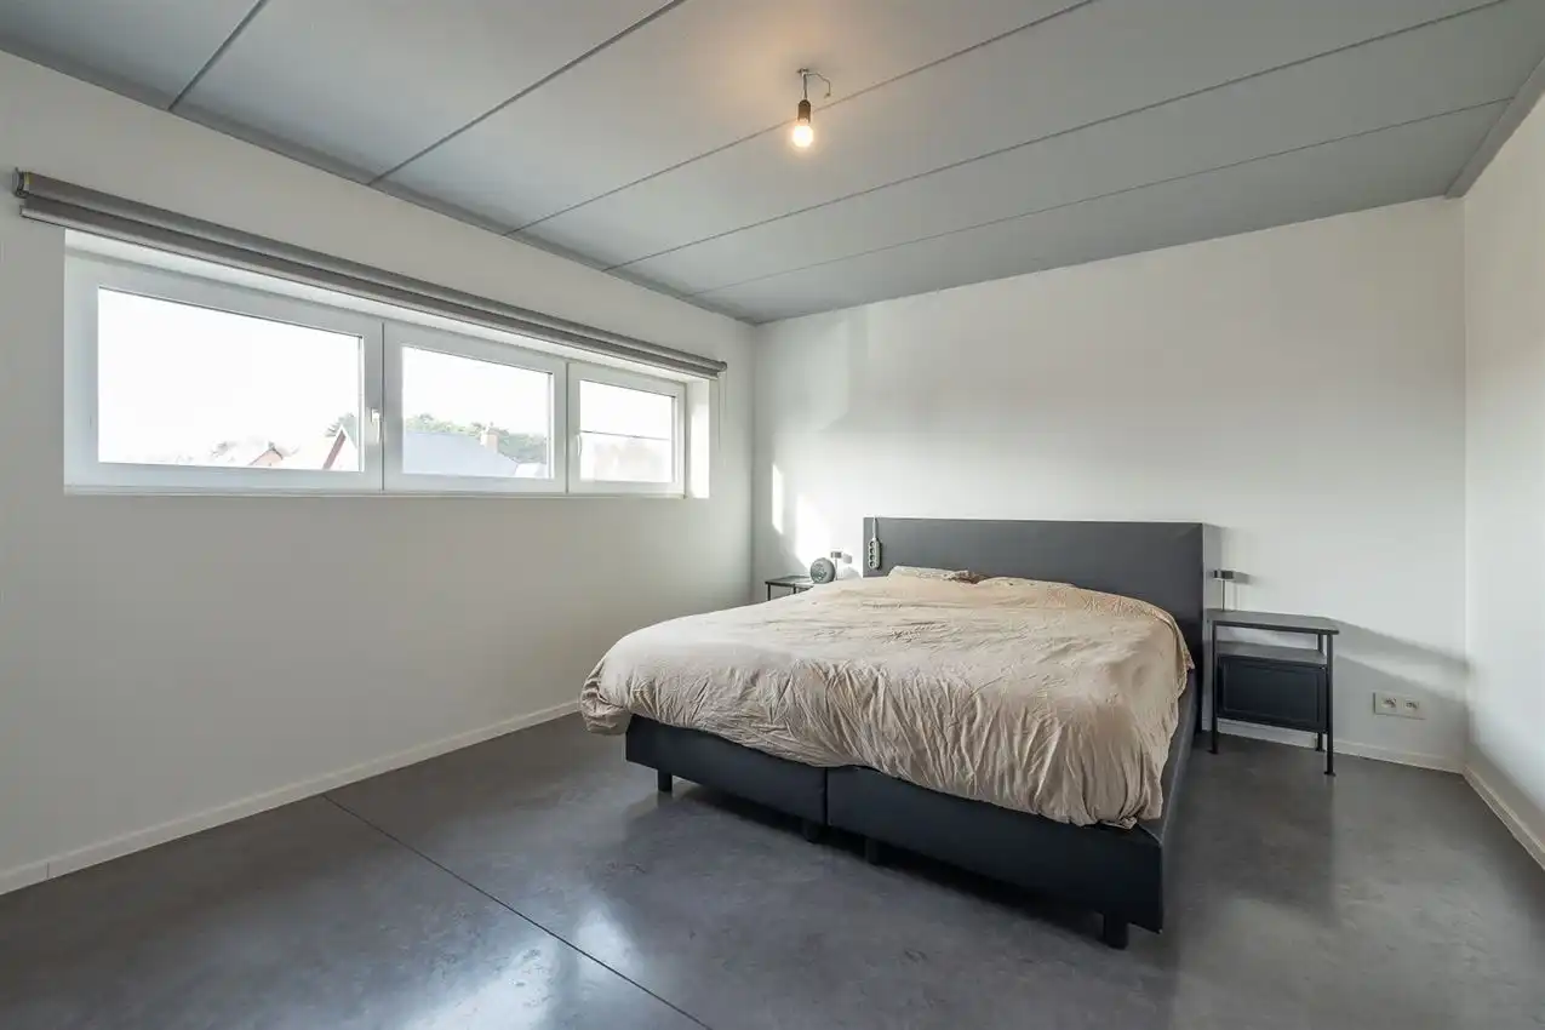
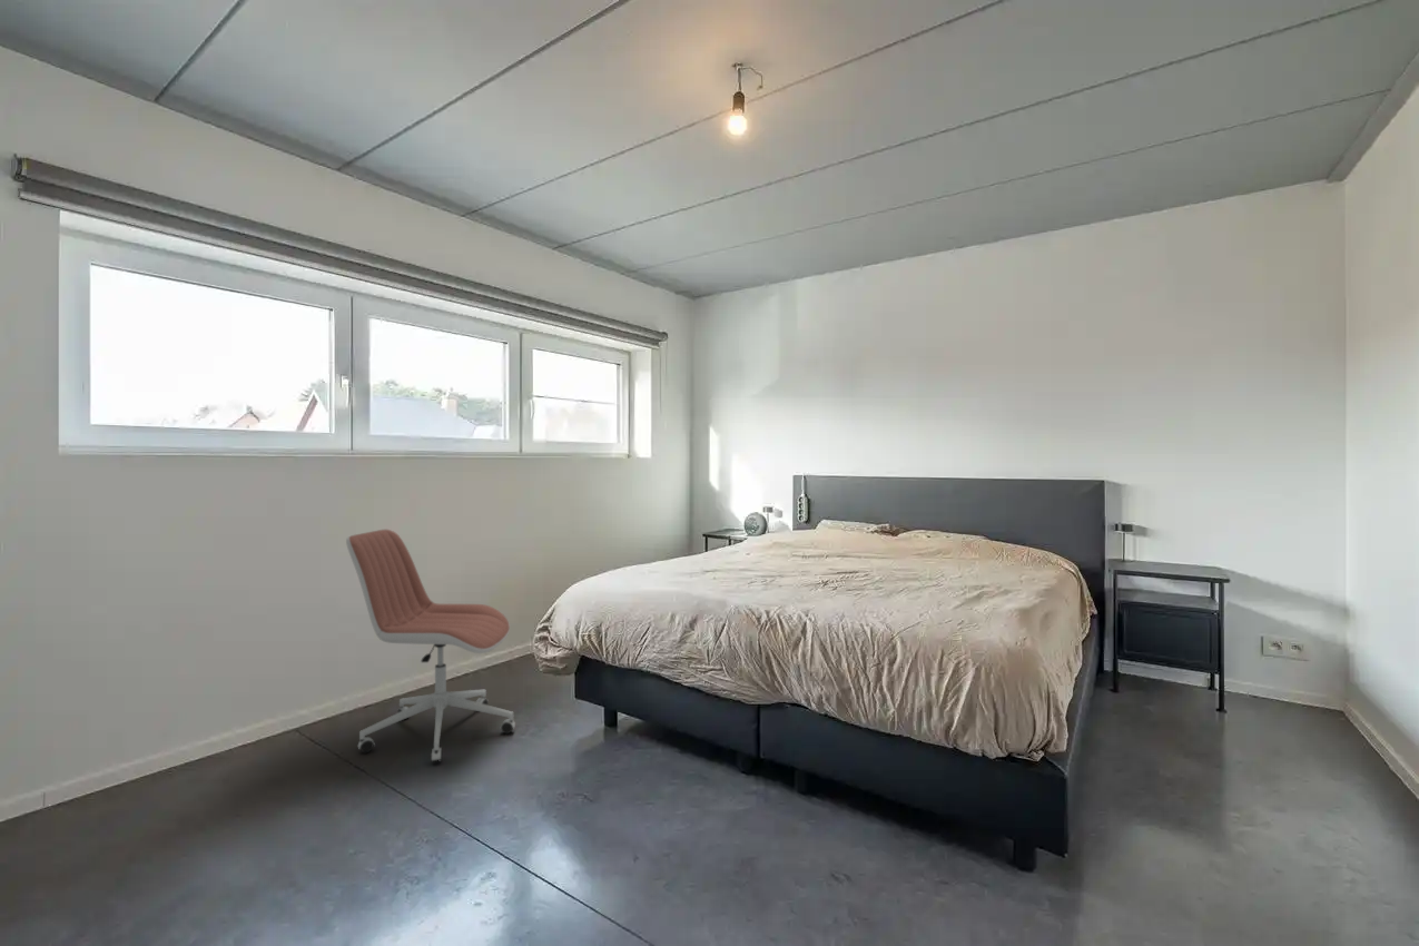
+ office chair [345,529,516,763]
